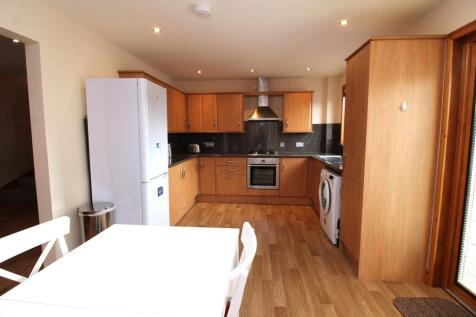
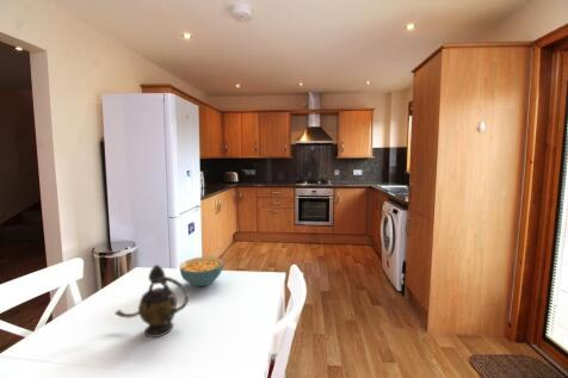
+ teapot [115,264,190,339]
+ cereal bowl [179,255,224,287]
